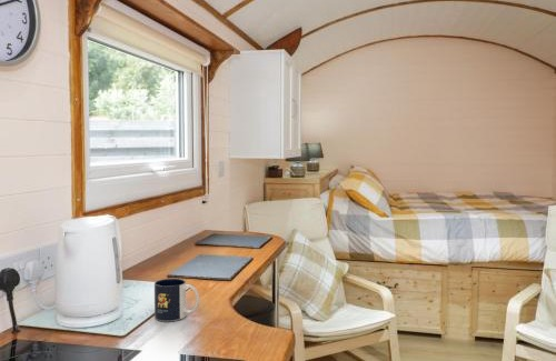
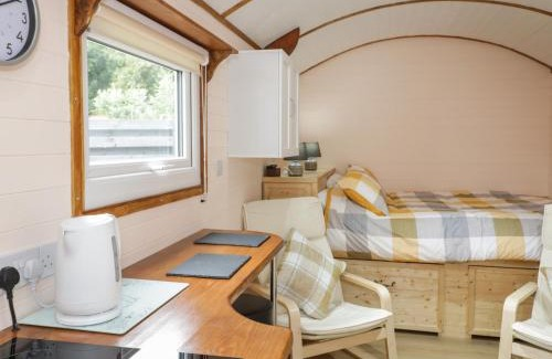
- mug [153,278,200,322]
